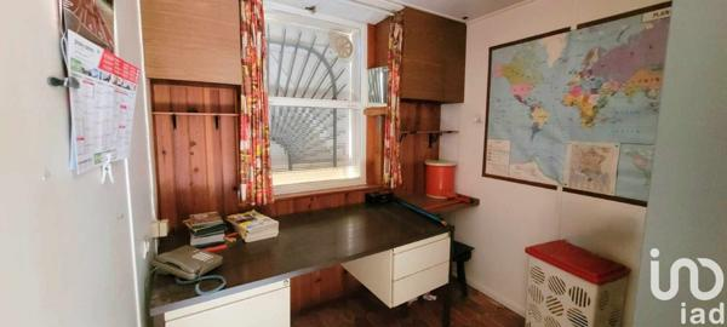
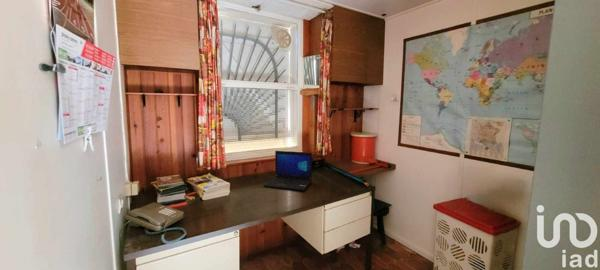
+ laptop [263,150,313,192]
